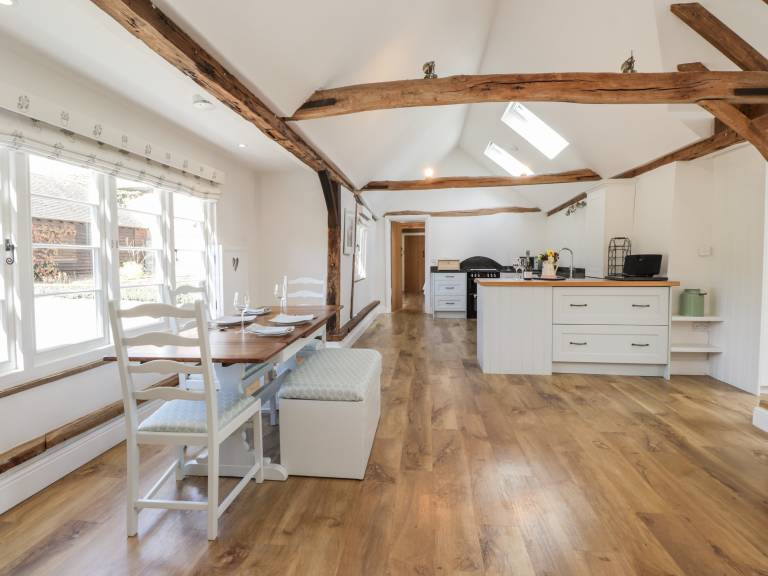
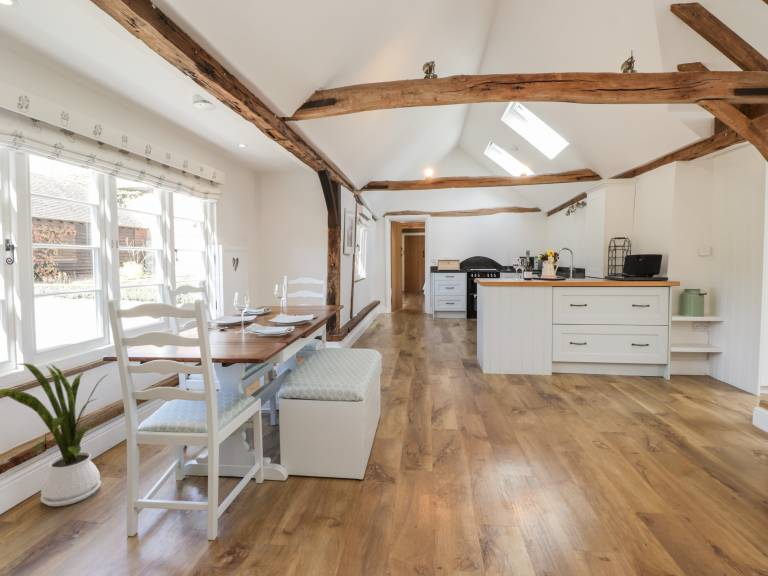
+ house plant [0,363,108,507]
